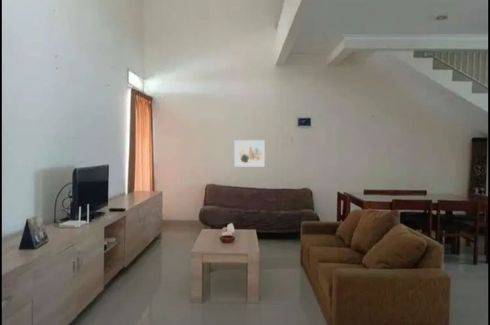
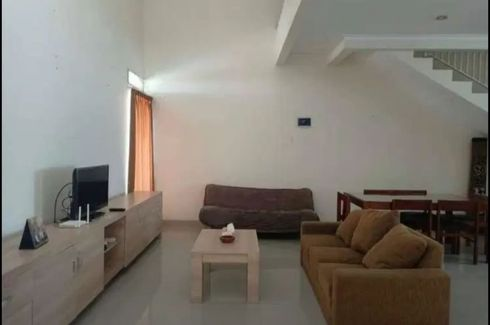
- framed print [233,139,266,167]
